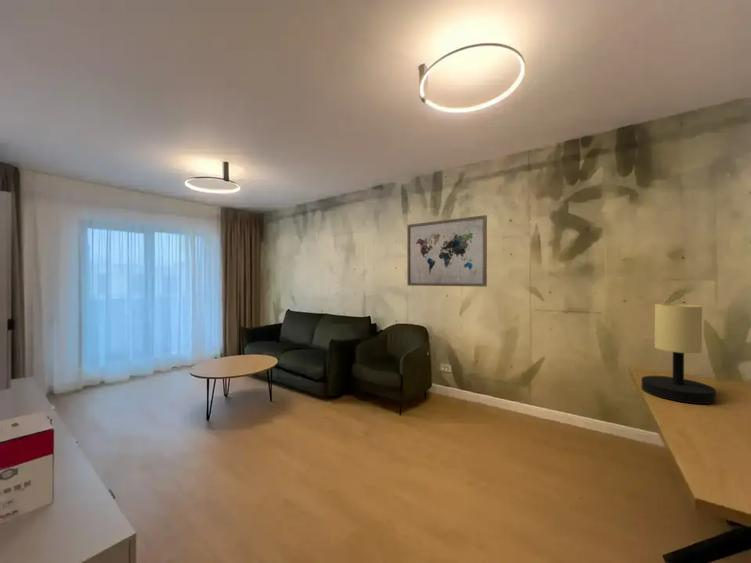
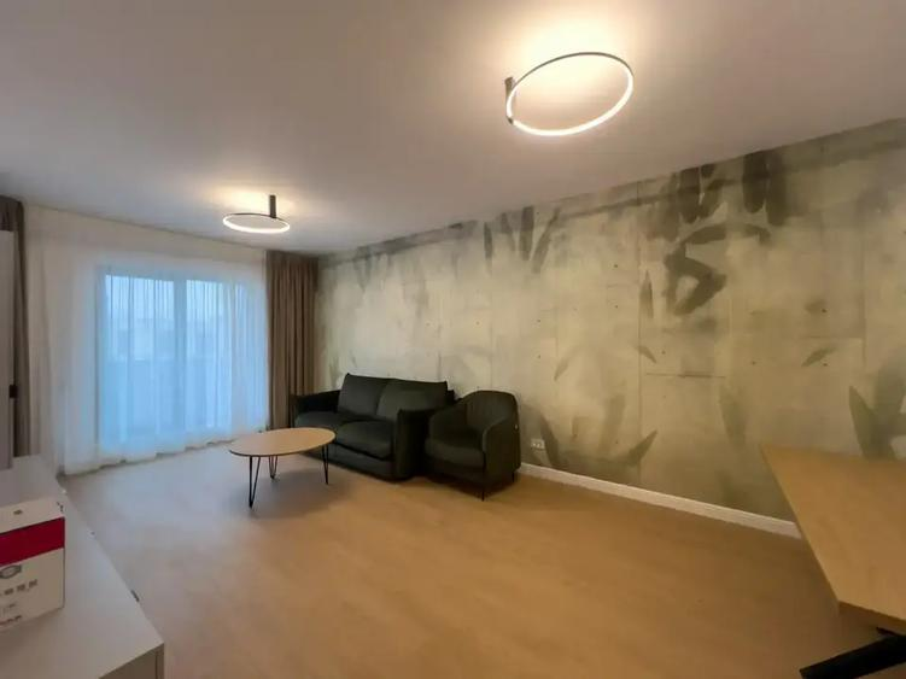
- table lamp [641,303,717,405]
- wall art [406,214,488,288]
